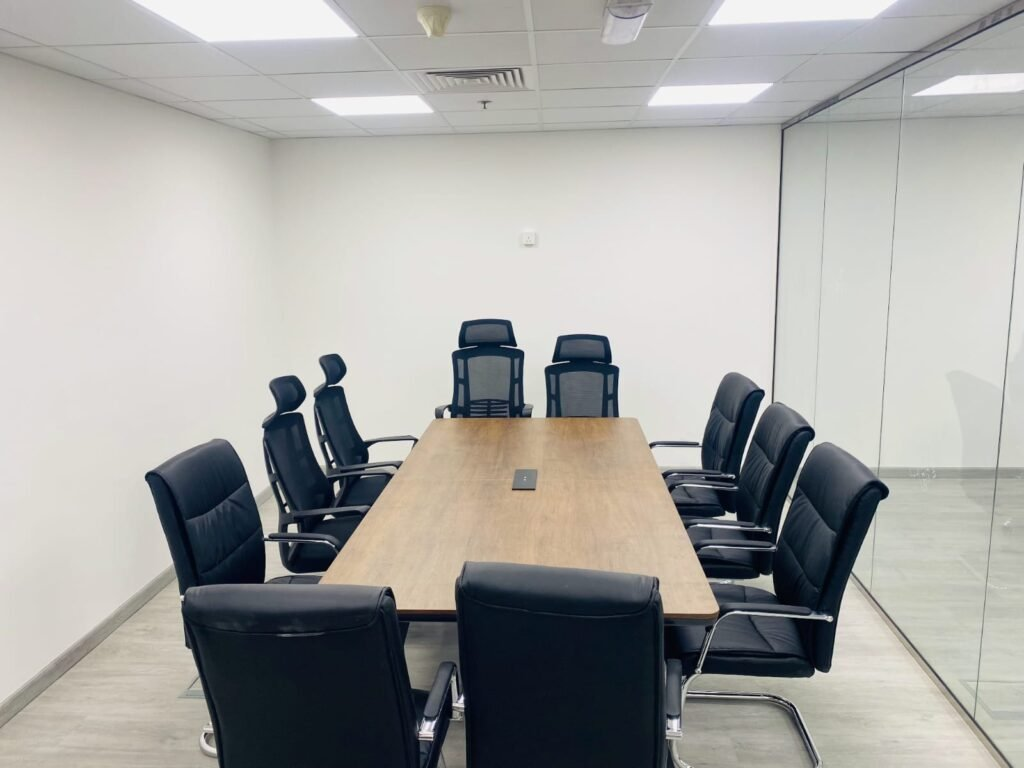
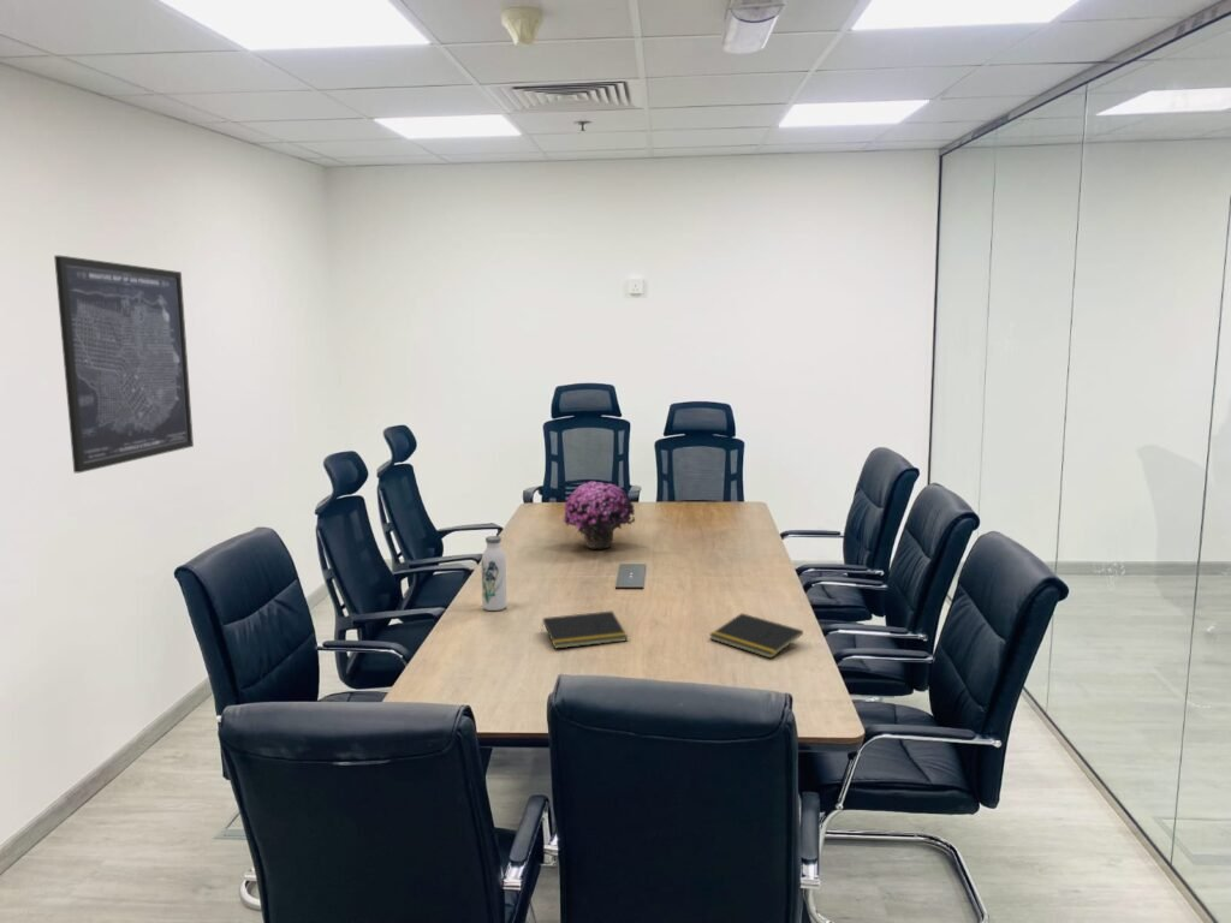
+ flower [563,480,636,550]
+ notepad [540,611,629,650]
+ wall art [53,255,195,474]
+ water bottle [481,535,507,612]
+ notepad [708,612,804,660]
